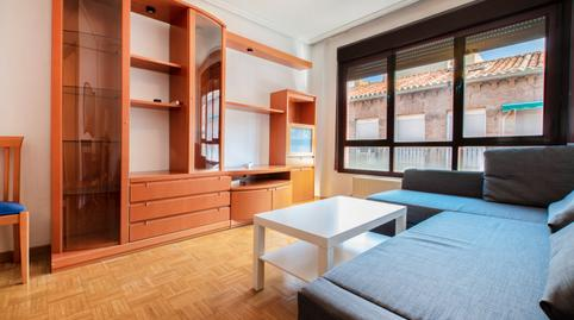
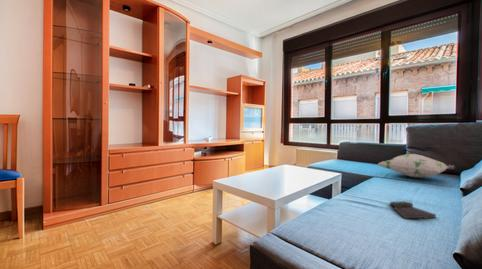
+ book [389,200,437,220]
+ decorative pillow [377,153,457,179]
